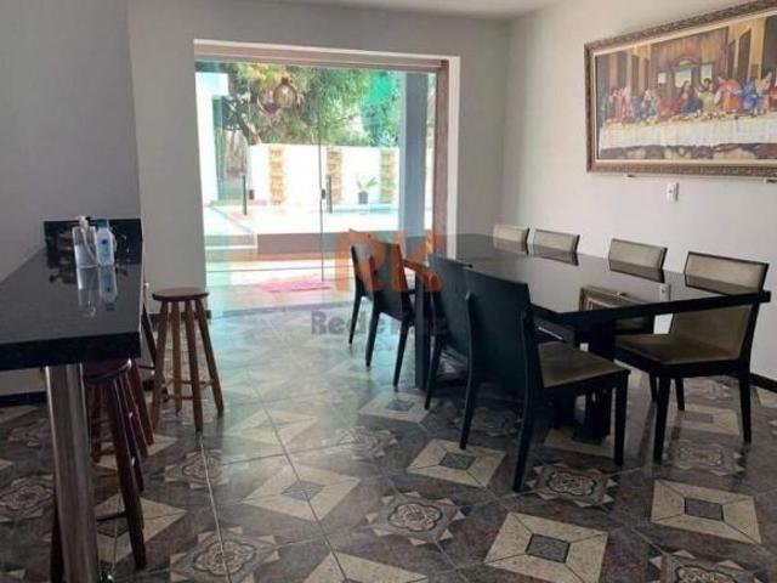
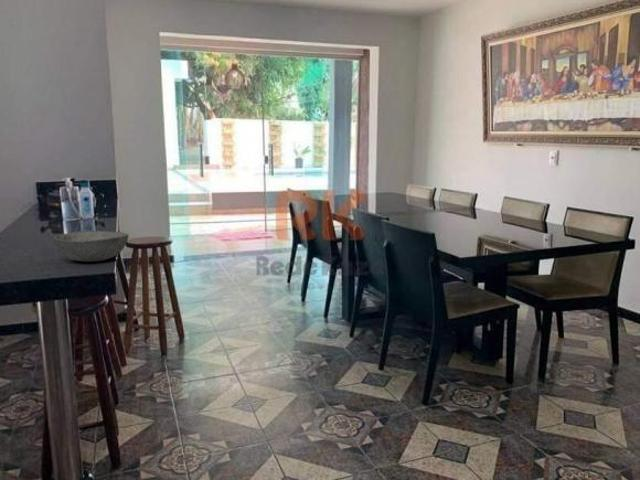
+ bowl [53,230,130,263]
